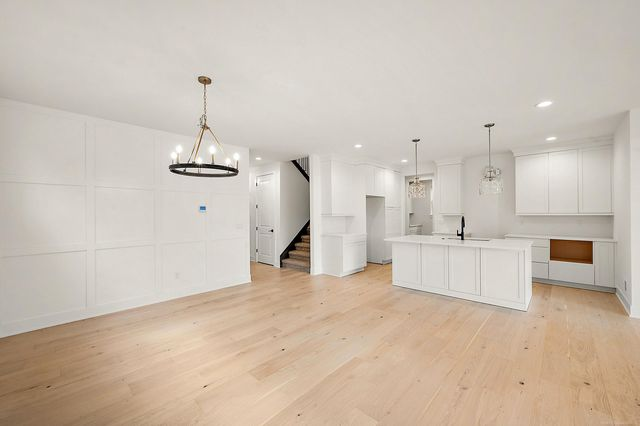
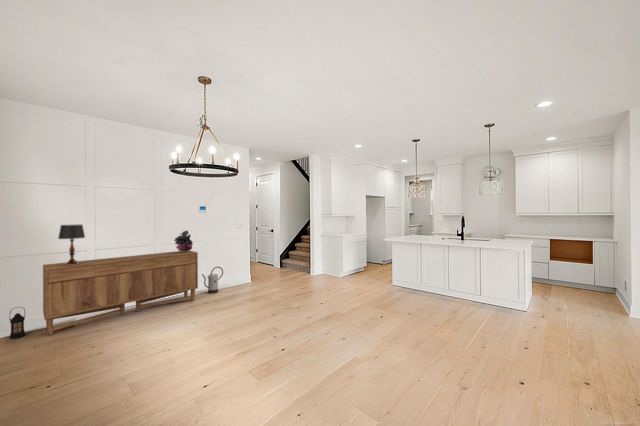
+ watering can [201,266,224,295]
+ table lamp [57,224,86,265]
+ lantern [8,306,26,340]
+ potted plant [173,229,194,253]
+ sideboard [42,250,199,336]
